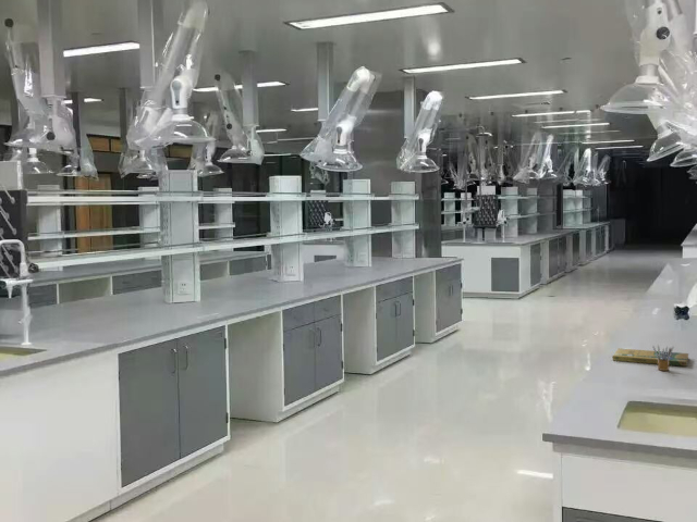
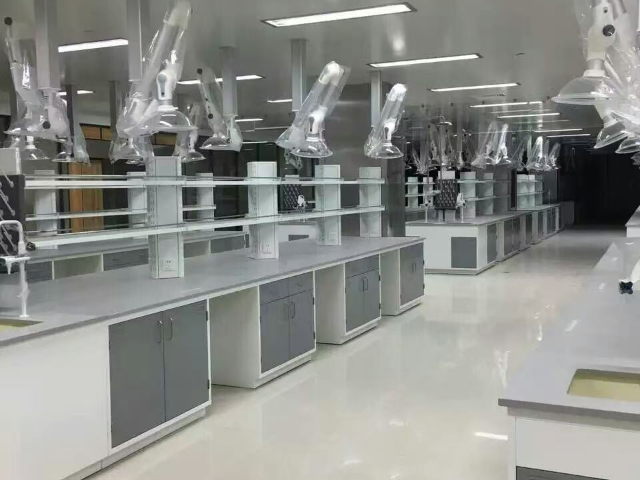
- booklet [611,347,689,368]
- pencil box [651,345,675,372]
